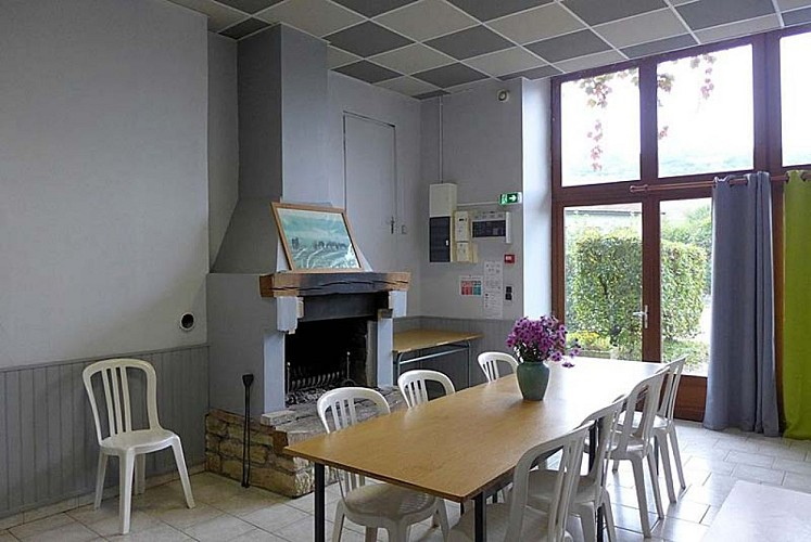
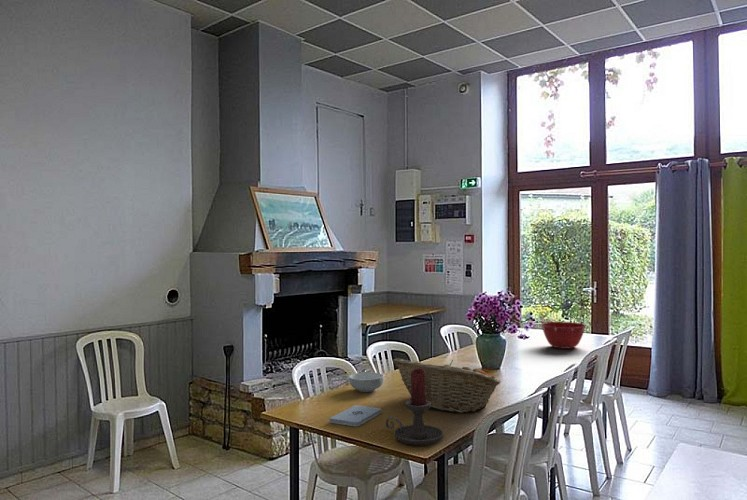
+ candle holder [384,369,444,446]
+ notepad [329,404,382,427]
+ cereal bowl [348,371,384,393]
+ fruit basket [392,357,502,414]
+ mixing bowl [540,321,587,350]
